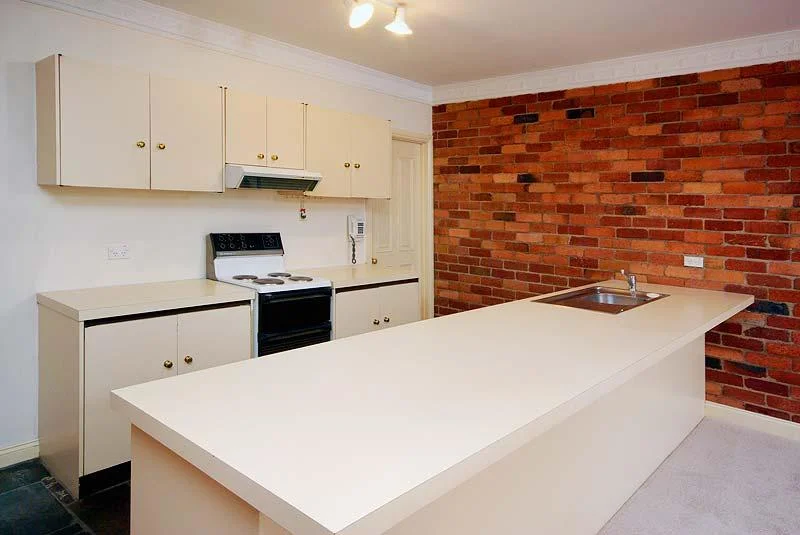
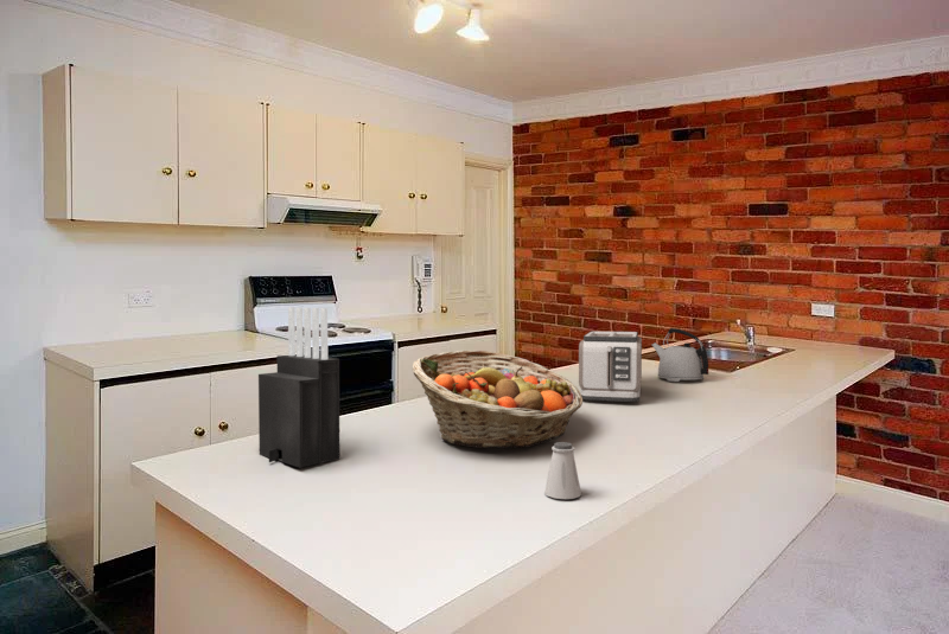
+ toaster [578,331,643,403]
+ fruit basket [412,350,584,449]
+ kettle [651,327,709,383]
+ saltshaker [543,441,582,500]
+ knife block [257,306,342,469]
